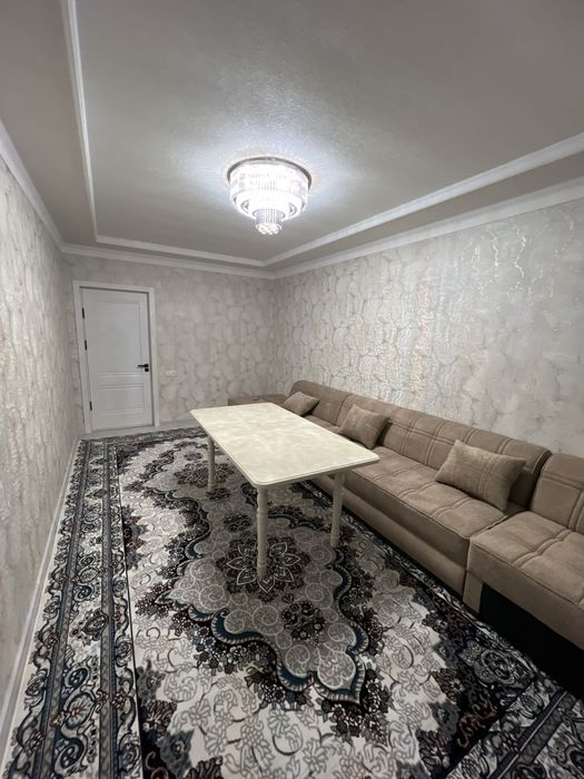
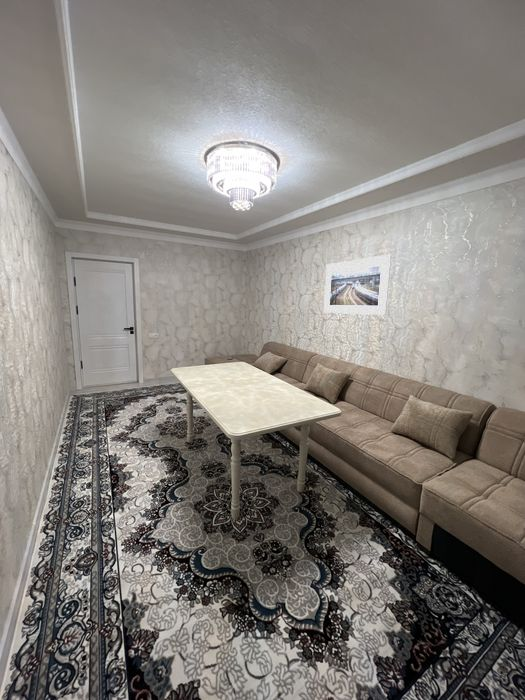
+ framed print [323,253,392,316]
